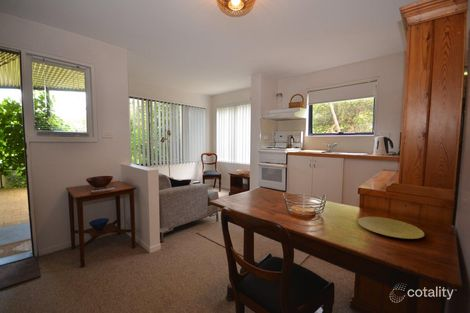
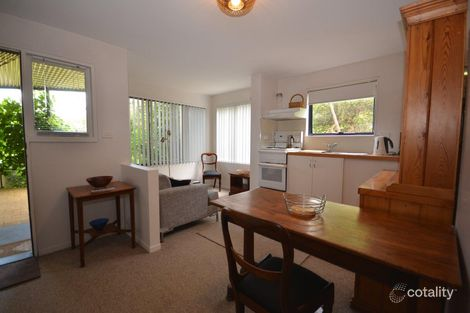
- plate [357,216,425,240]
